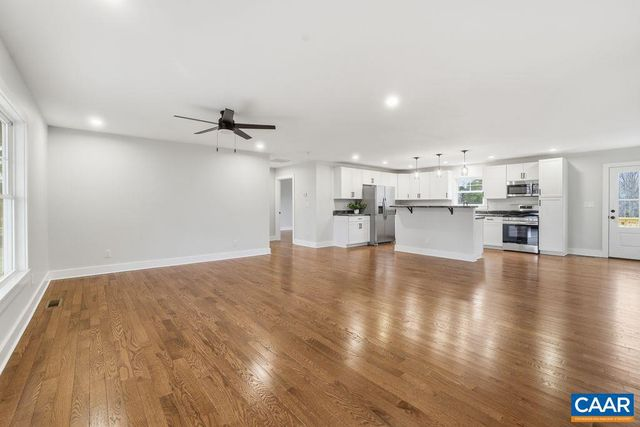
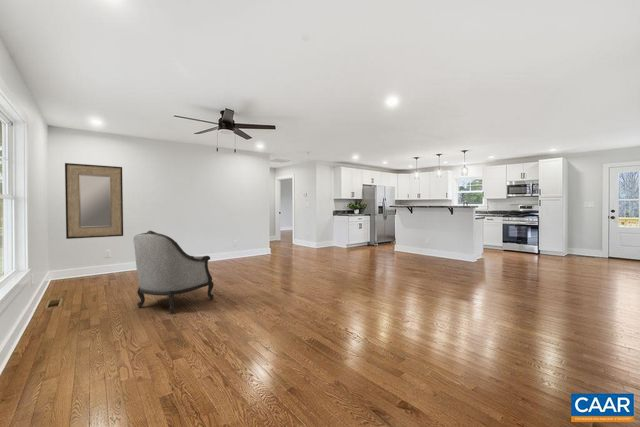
+ armchair [132,230,215,314]
+ home mirror [64,162,124,240]
